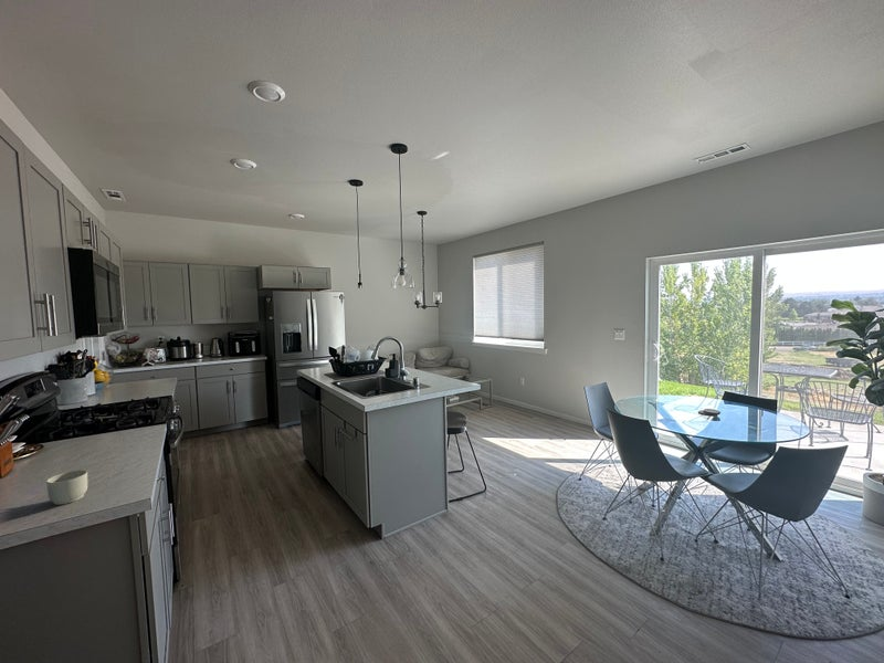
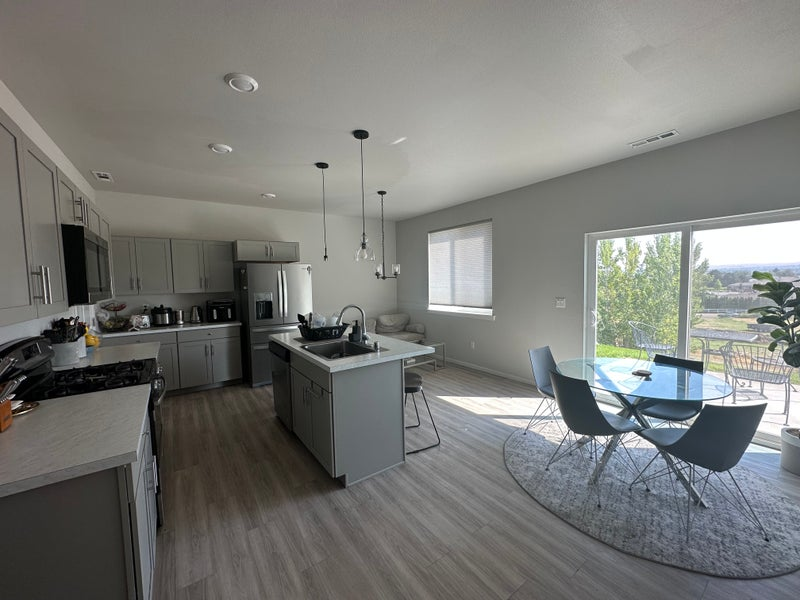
- mug [45,469,88,506]
